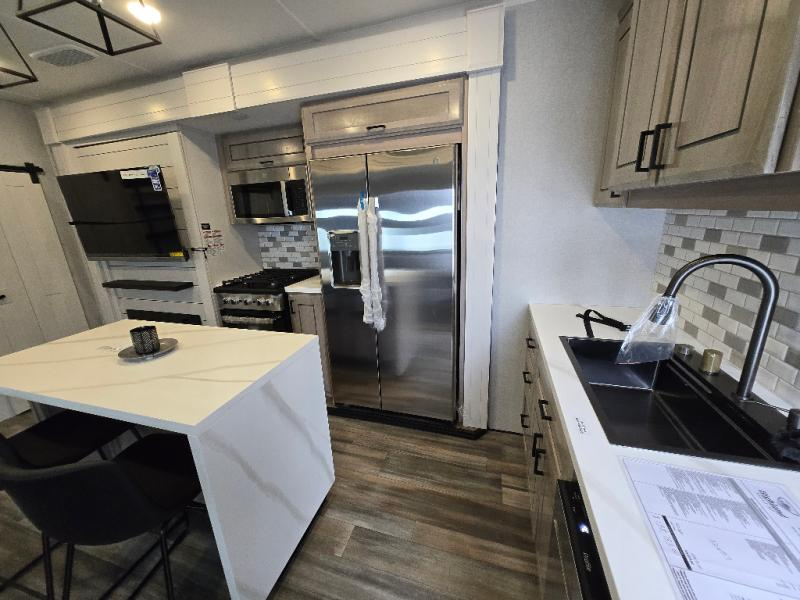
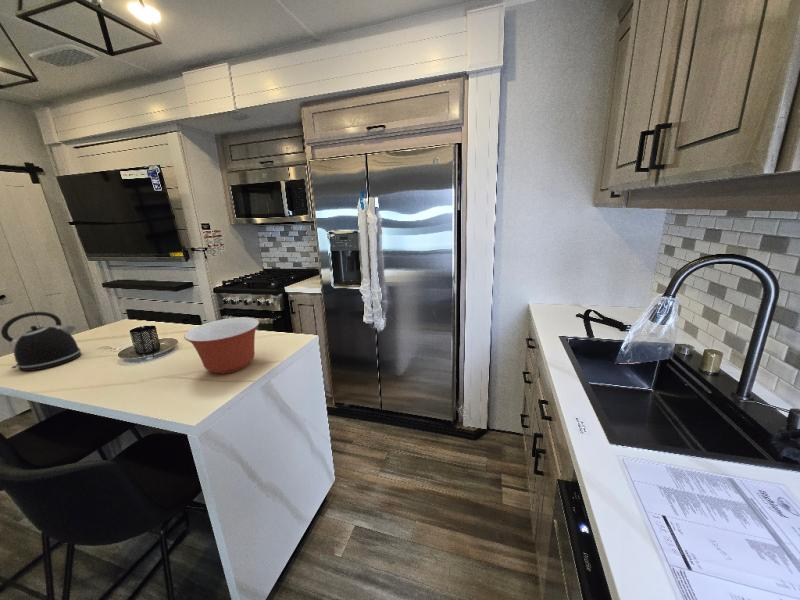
+ kettle [0,311,82,372]
+ mixing bowl [183,316,260,375]
